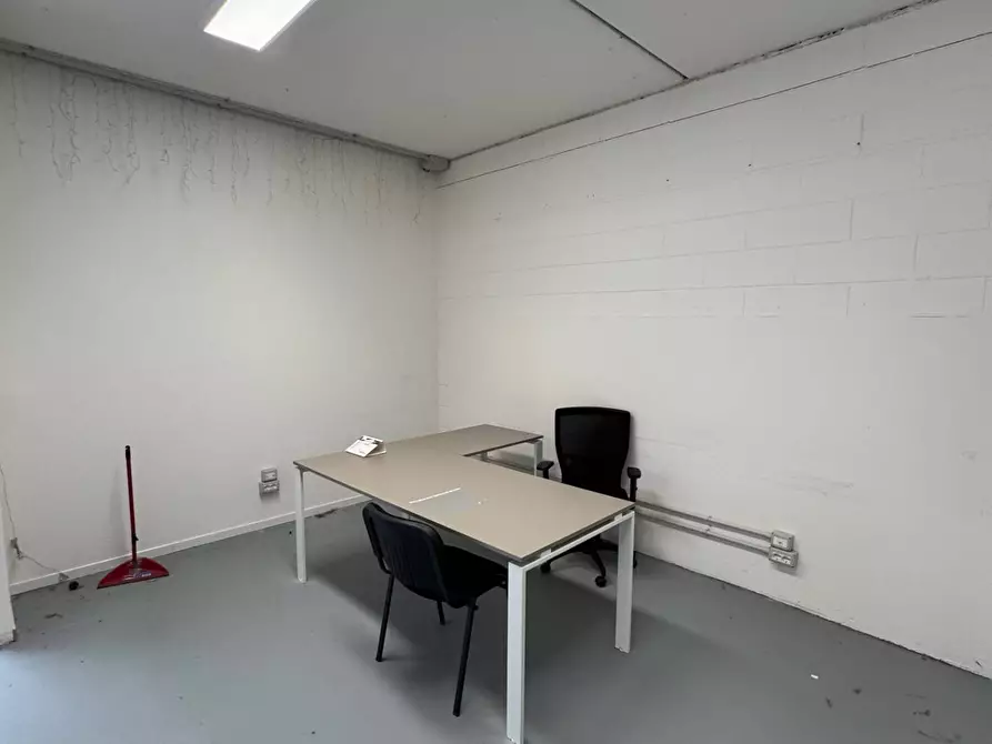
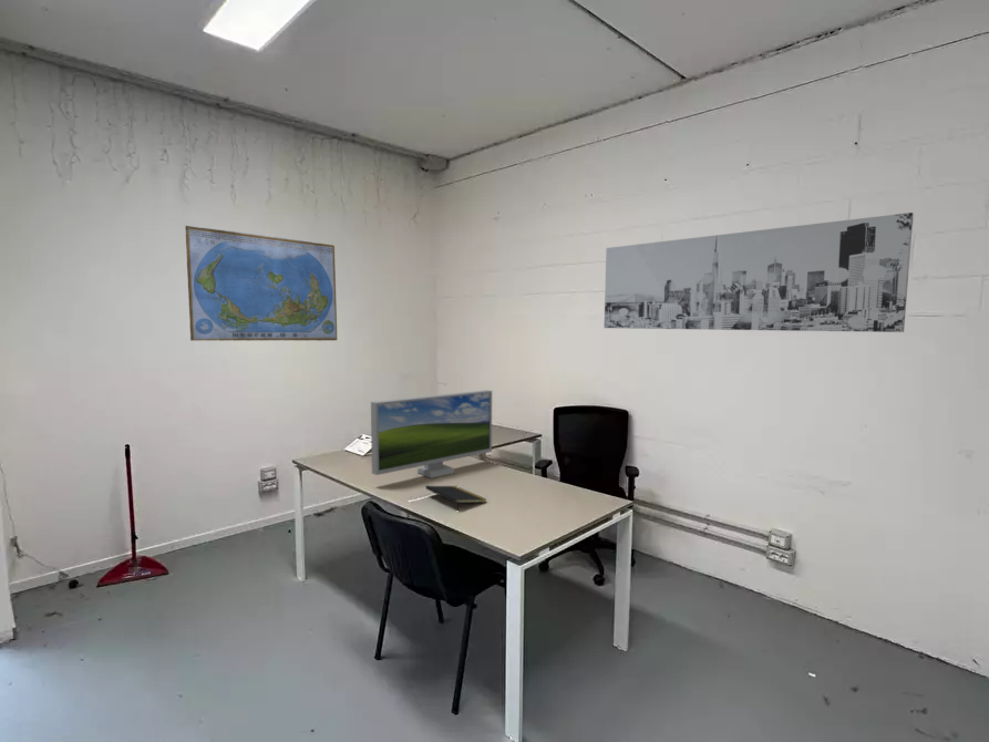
+ notepad [424,485,487,509]
+ monitor [370,389,493,480]
+ world map [185,225,338,342]
+ wall art [604,212,915,333]
